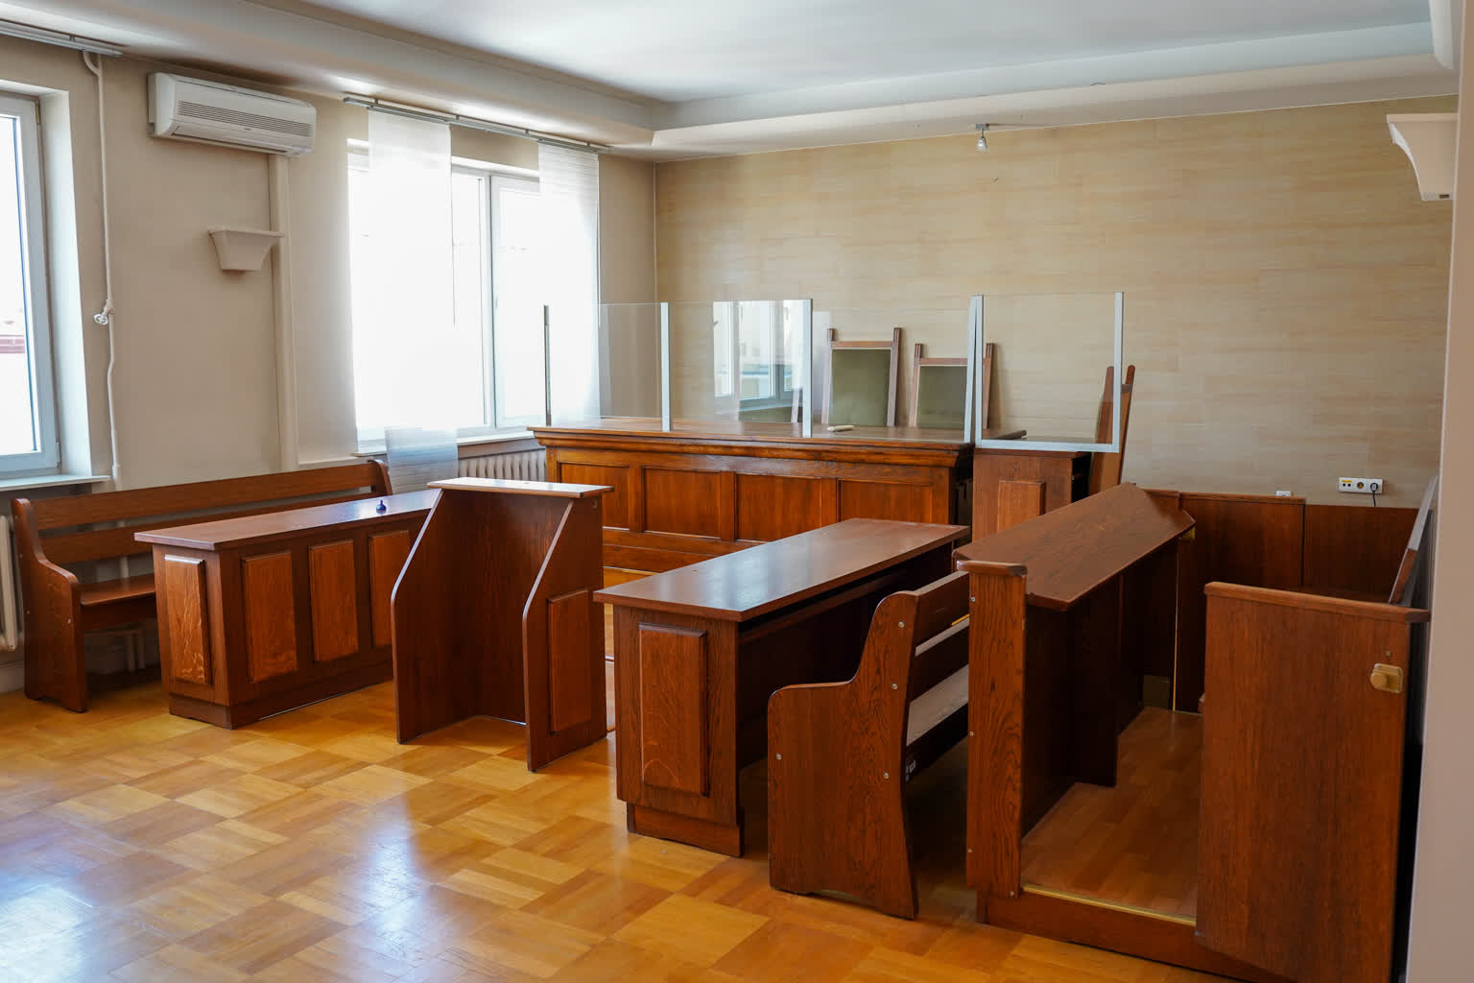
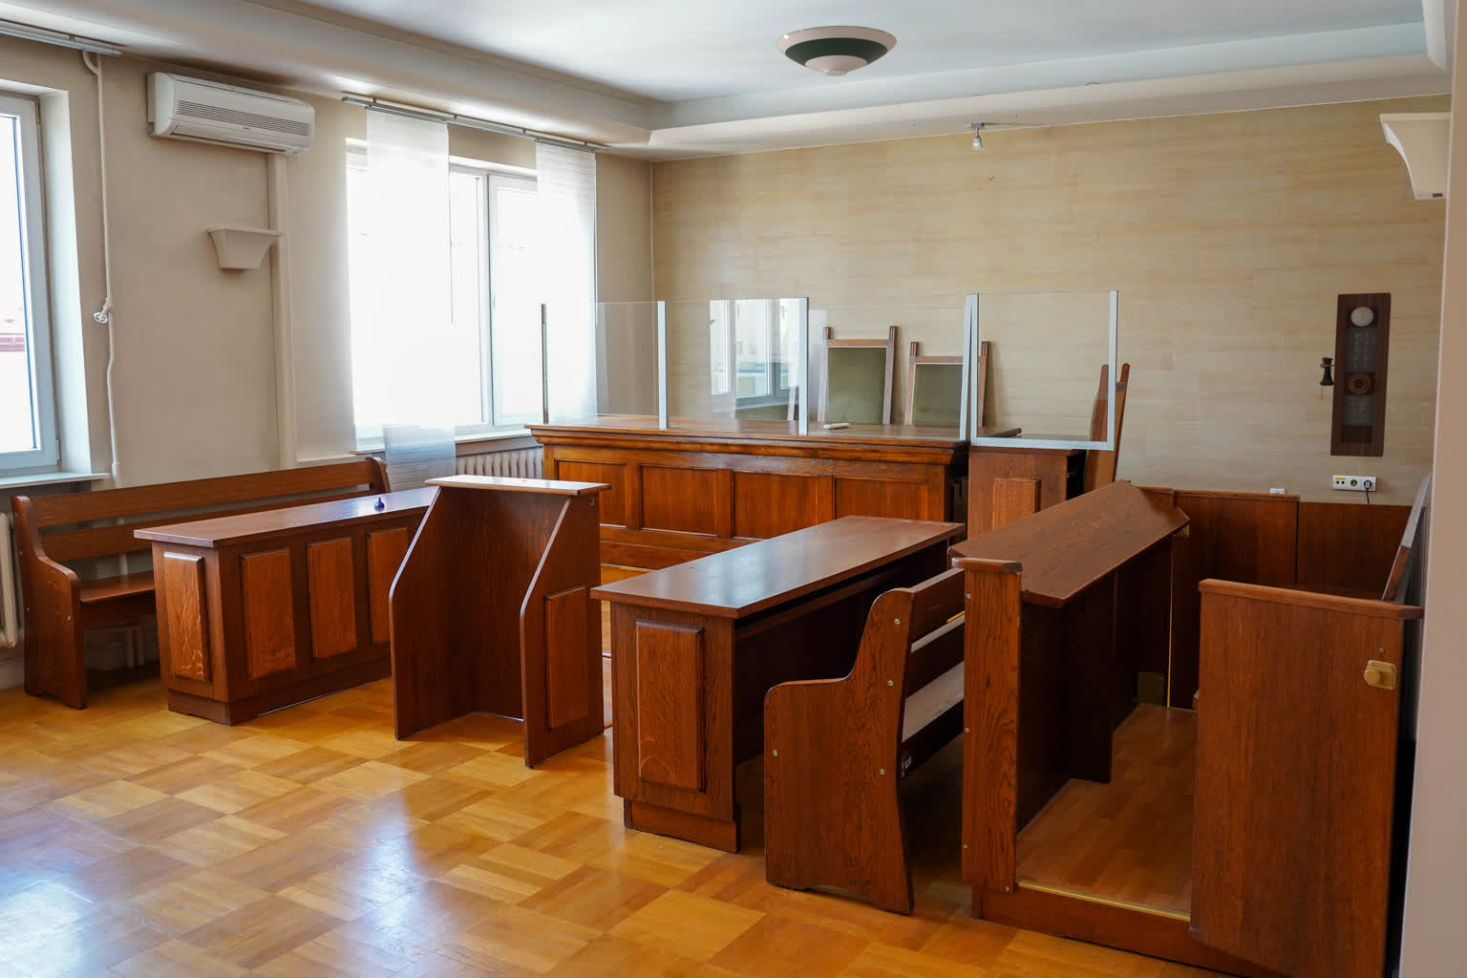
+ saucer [776,25,898,77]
+ pendulum clock [1319,291,1393,458]
